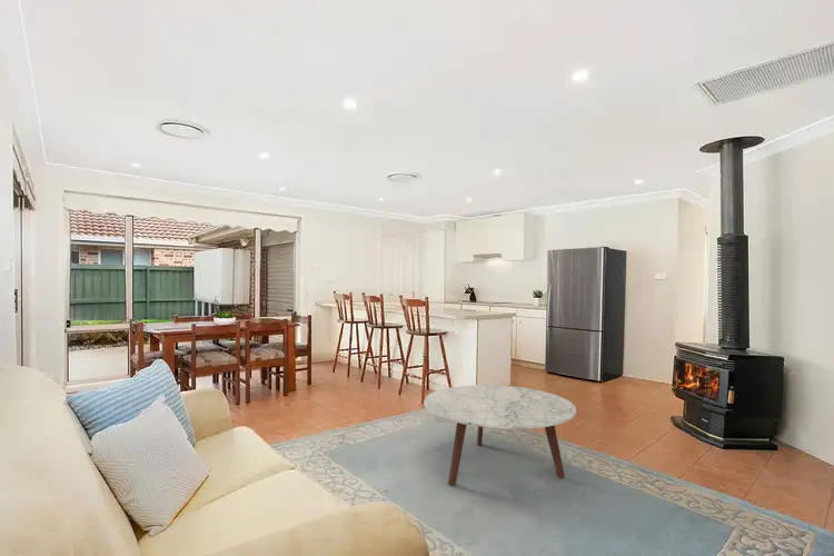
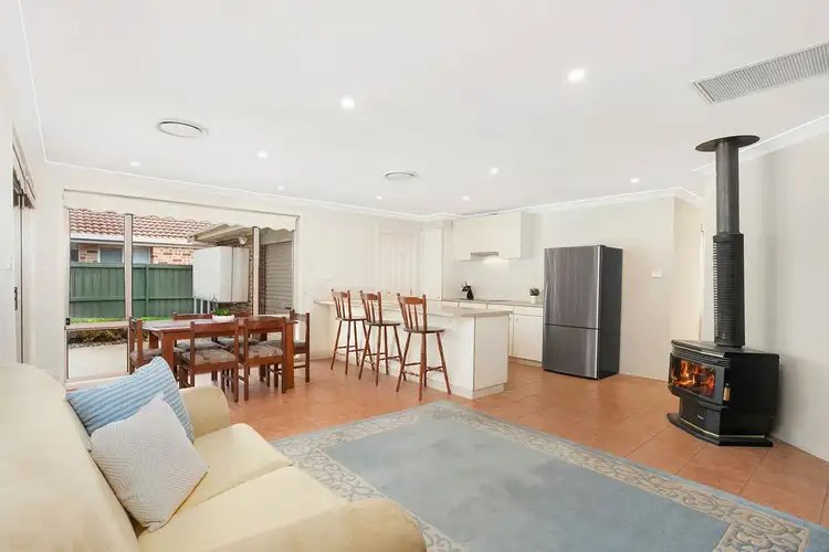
- coffee table [423,384,577,487]
